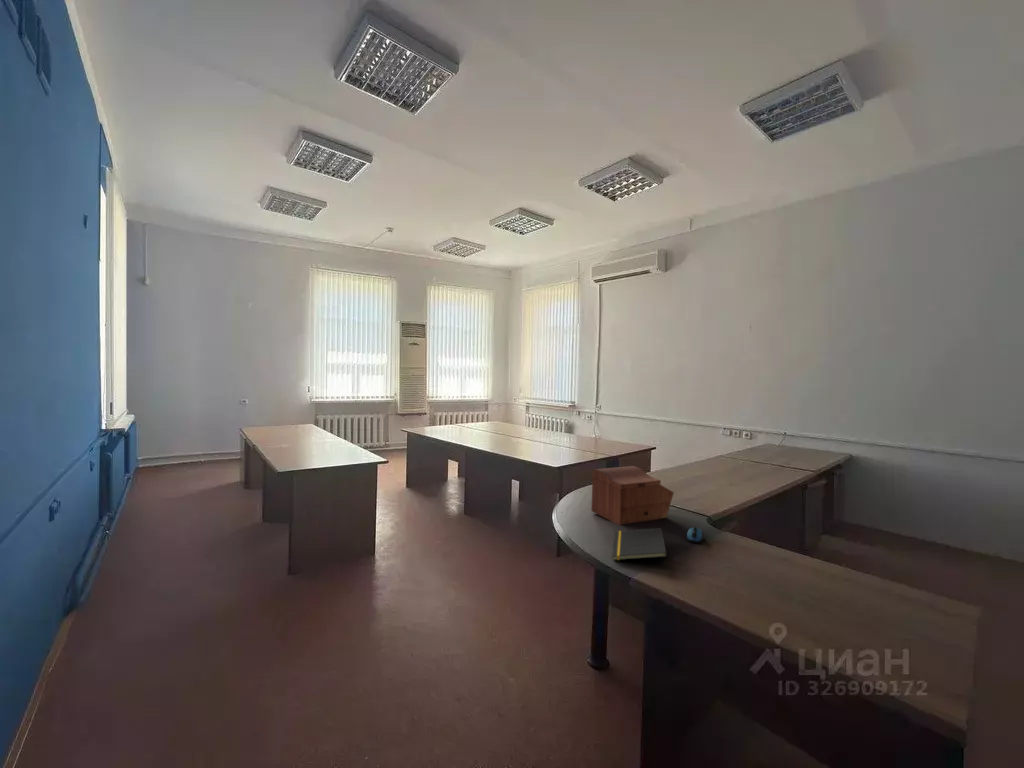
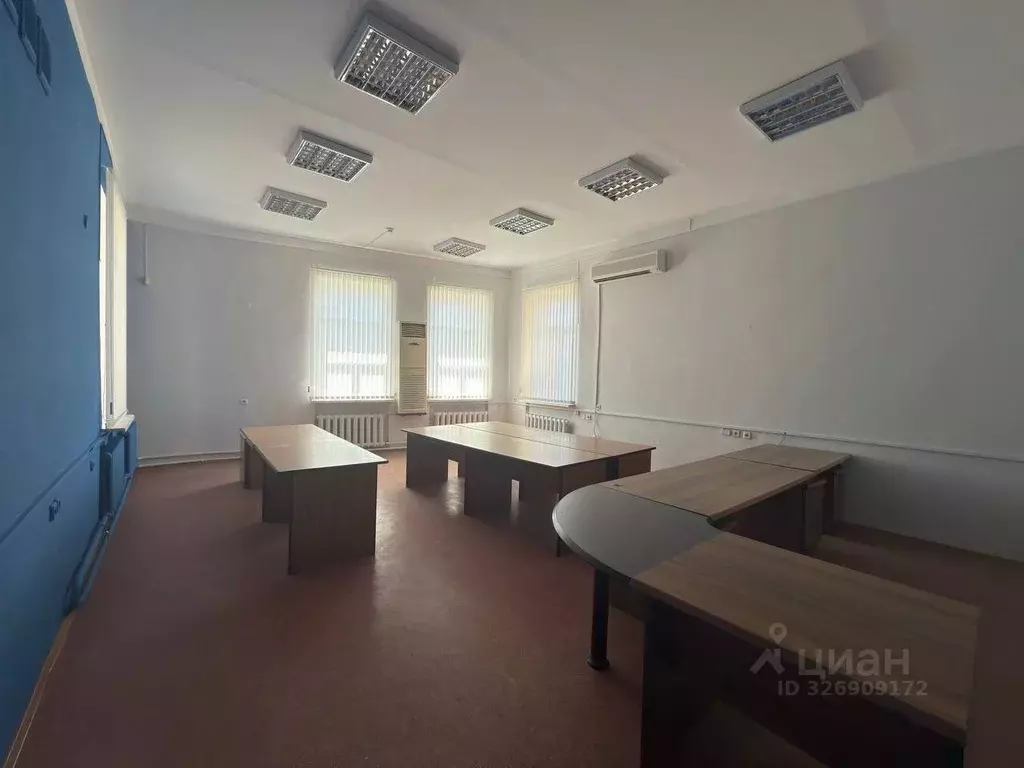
- computer mouse [686,526,706,544]
- notepad [612,527,668,561]
- sewing box [590,465,675,526]
